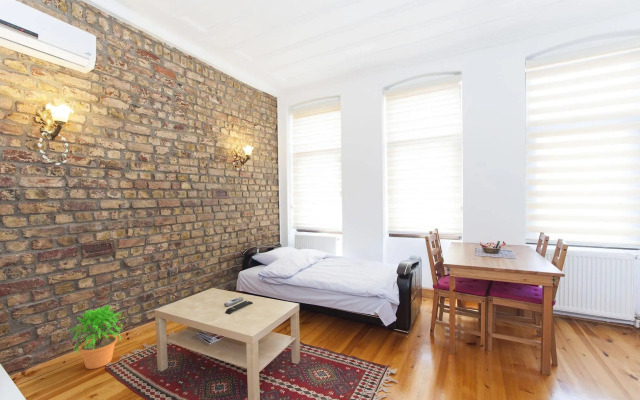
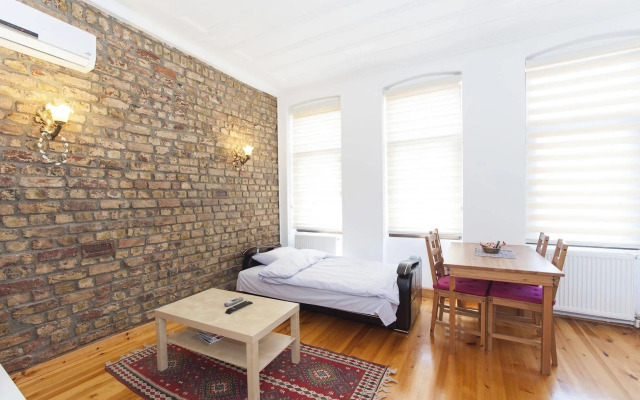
- potted plant [69,304,126,370]
